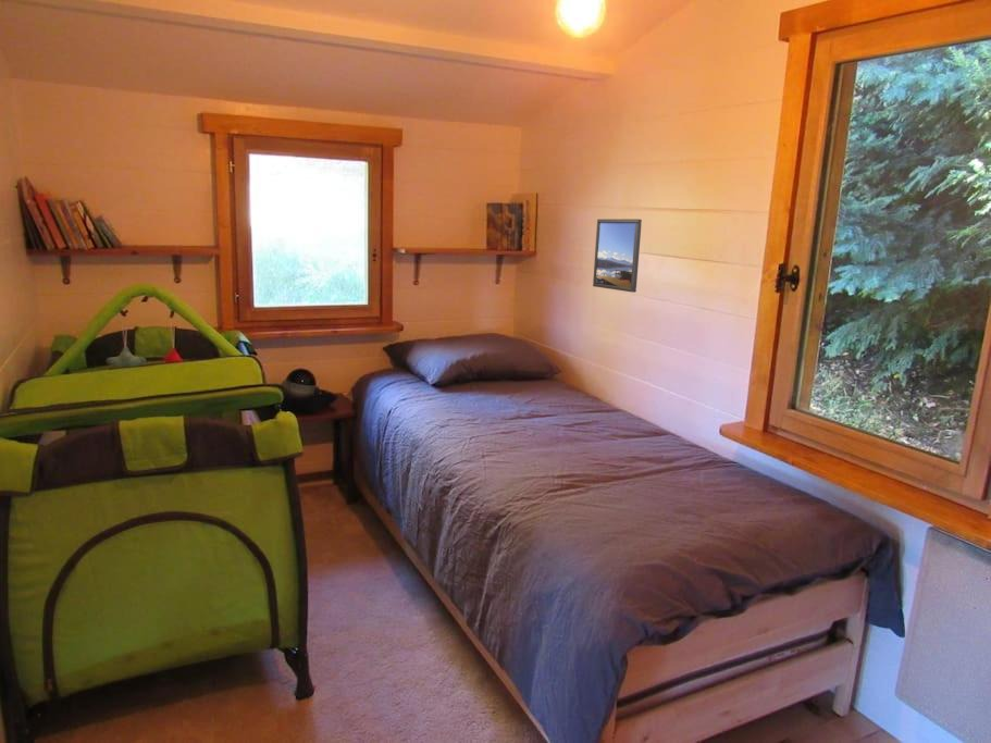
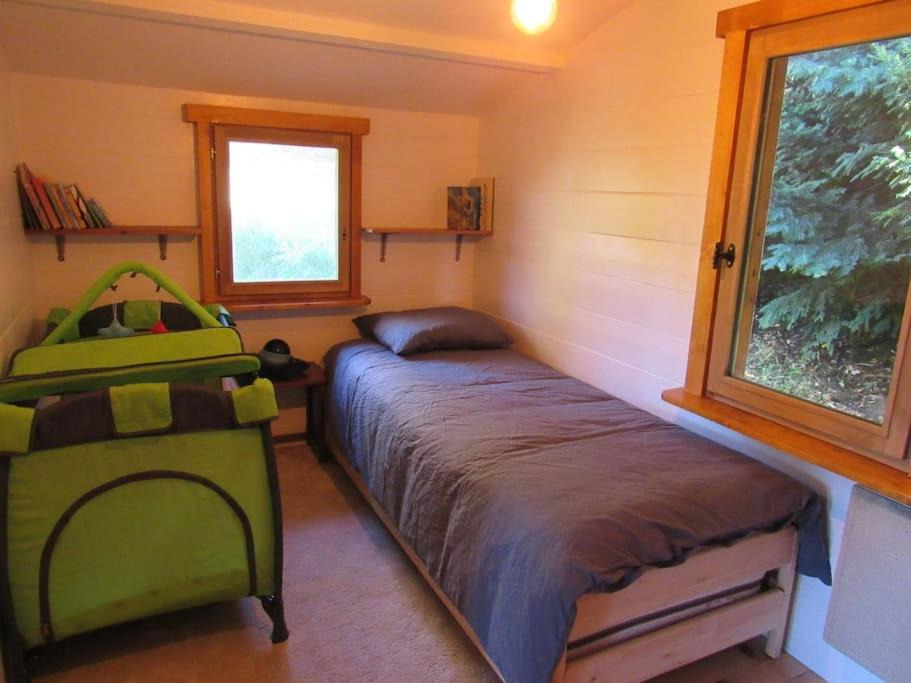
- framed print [592,218,643,294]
